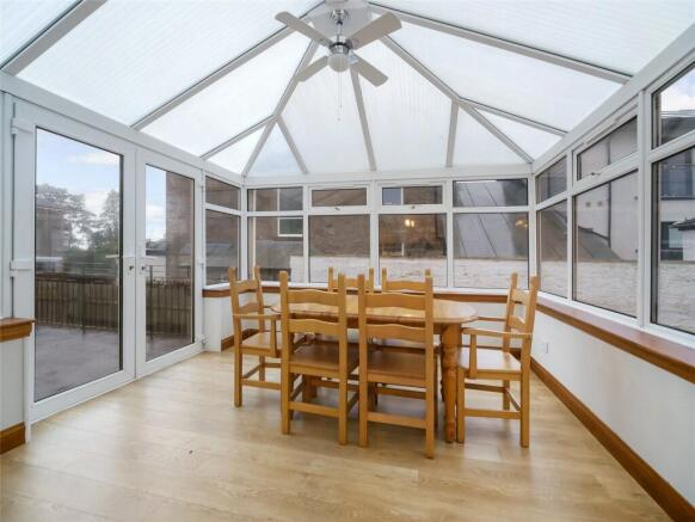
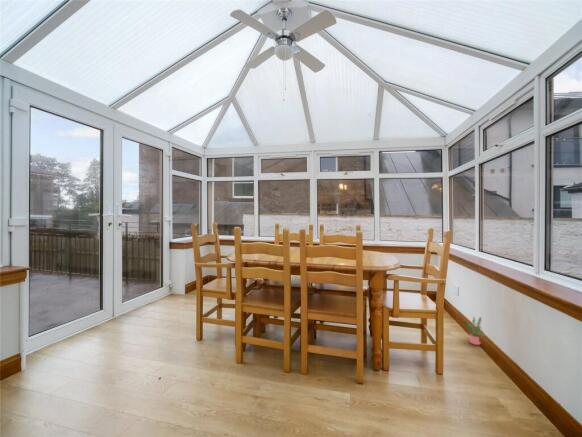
+ potted plant [460,316,486,346]
